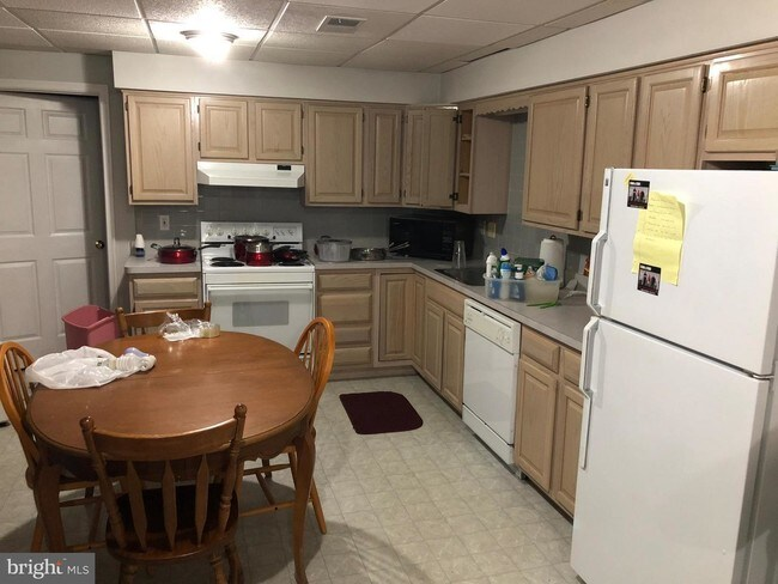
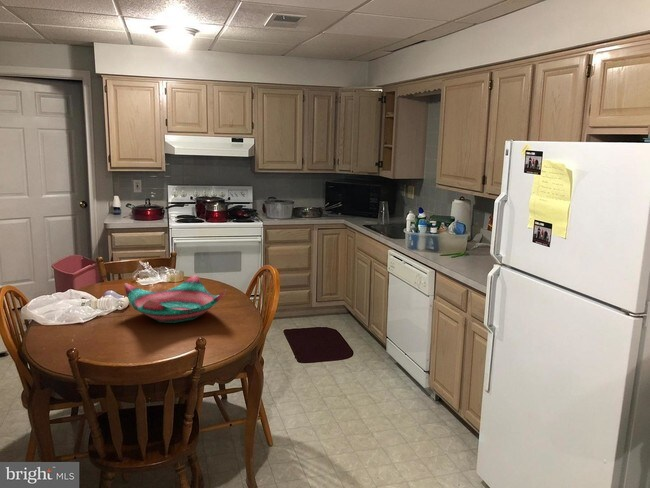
+ decorative bowl [123,274,227,324]
